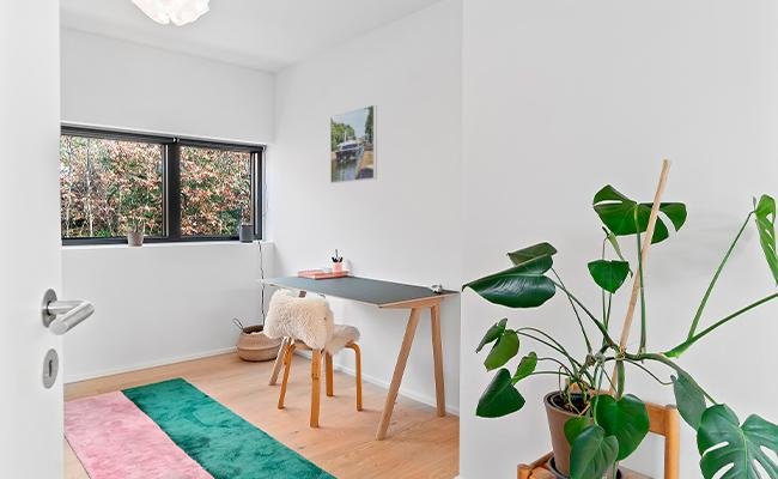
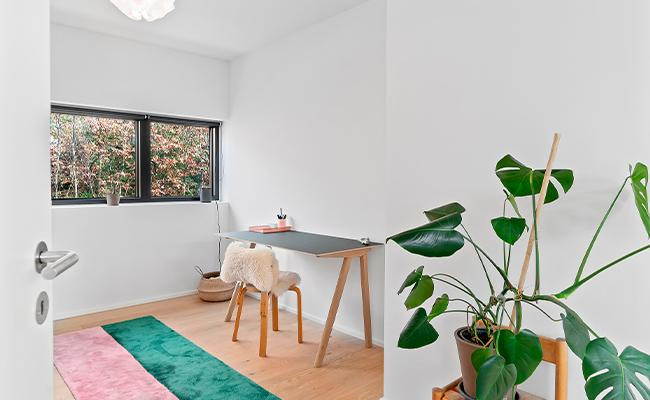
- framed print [329,104,378,184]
